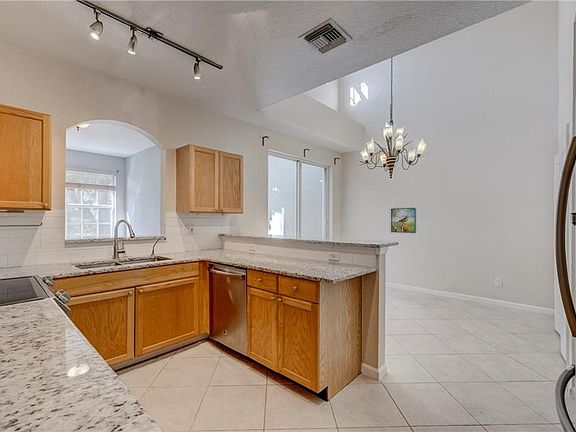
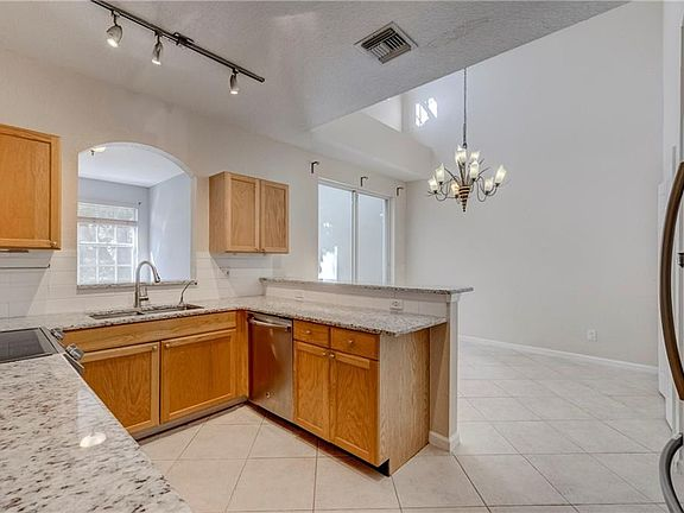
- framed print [390,207,417,234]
